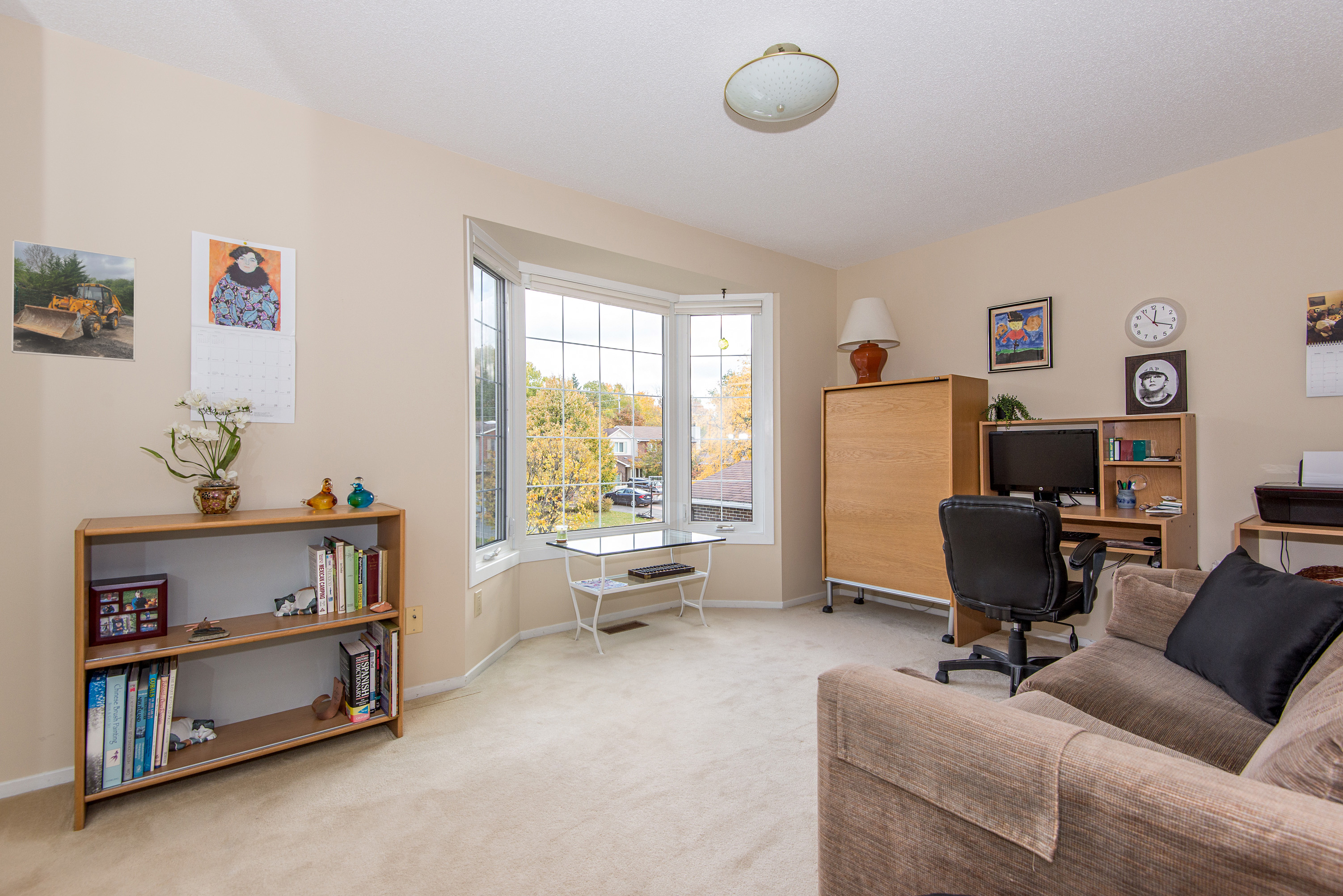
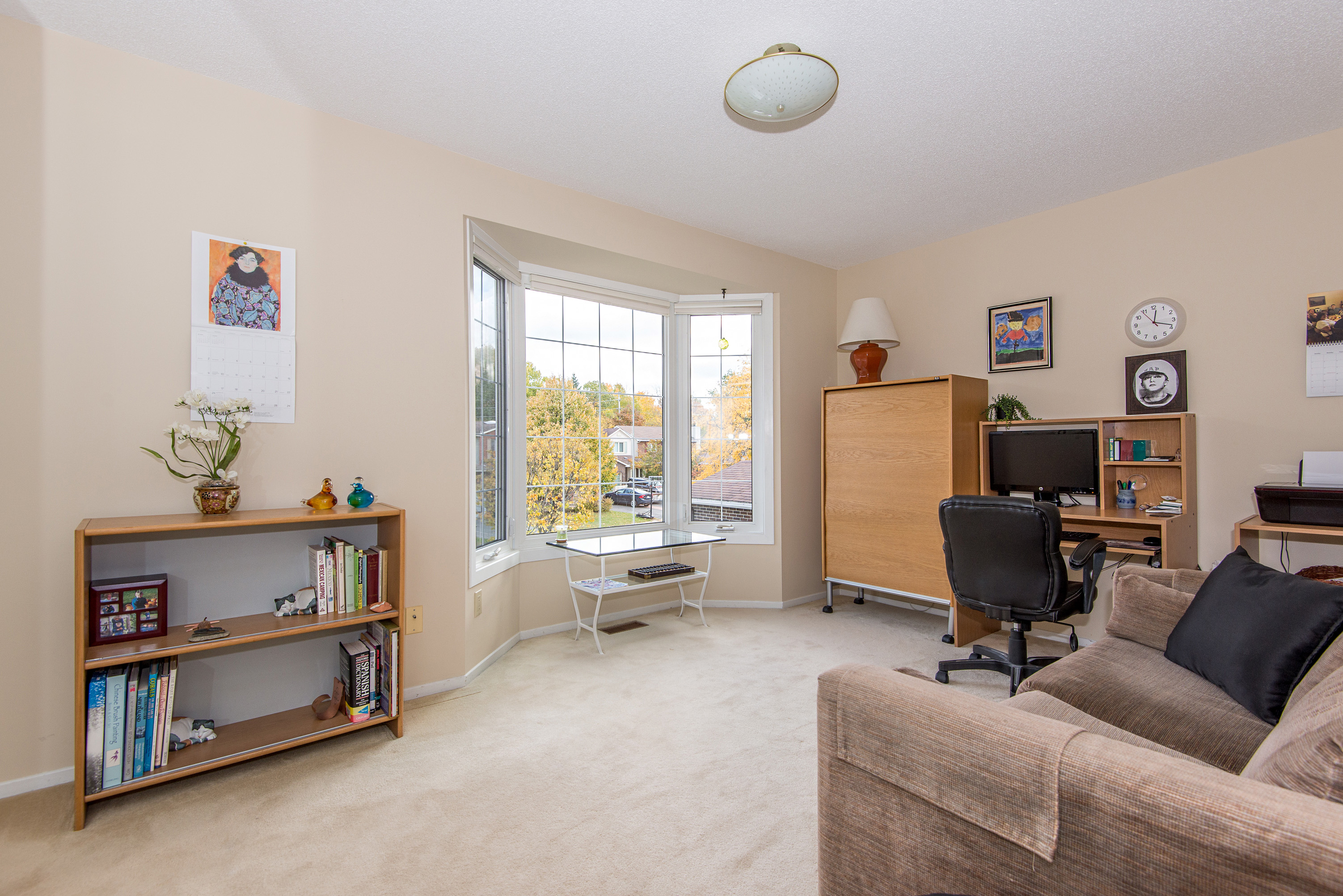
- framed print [11,239,136,362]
